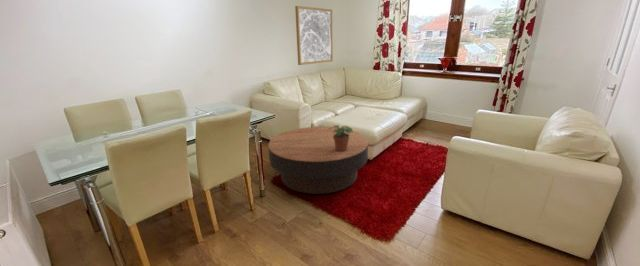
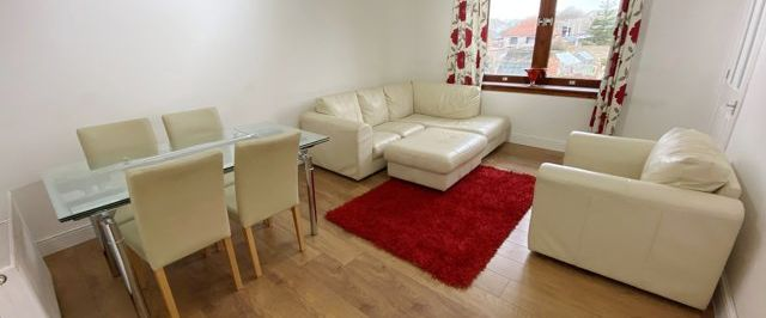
- potted plant [328,124,354,152]
- wall art [294,5,334,66]
- coffee table [267,126,369,195]
